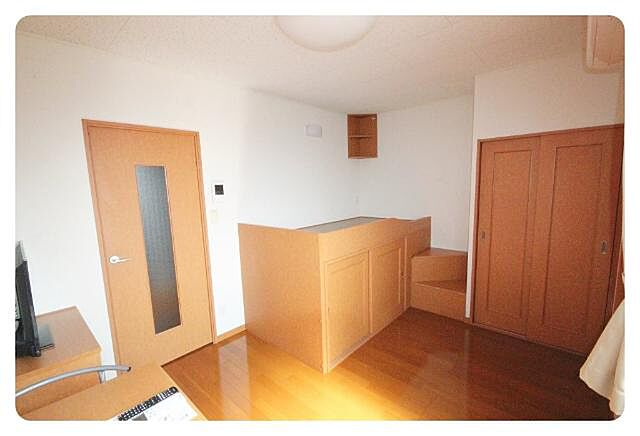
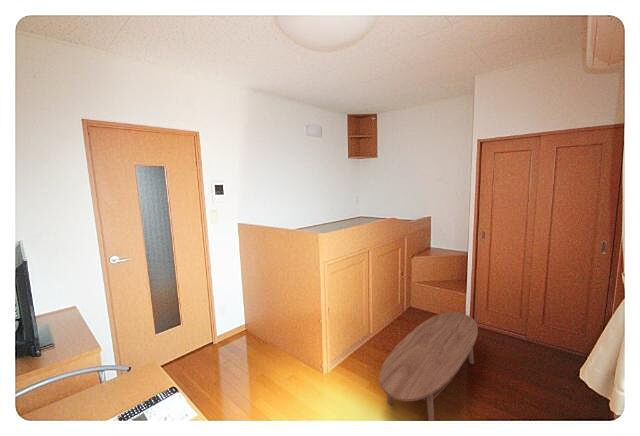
+ coffee table [379,311,479,422]
